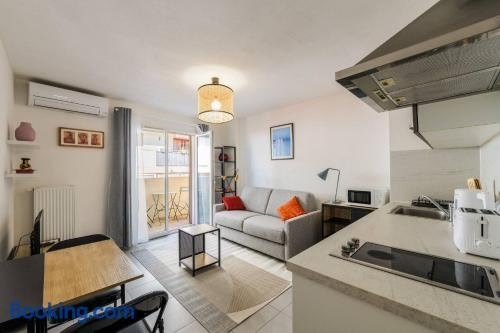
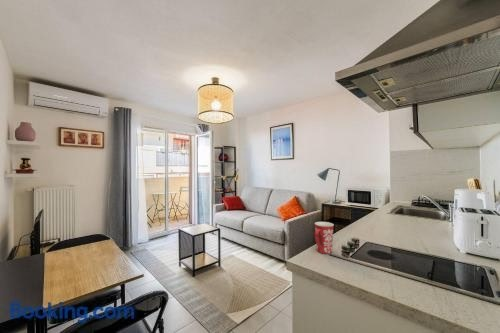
+ mug [314,221,335,255]
